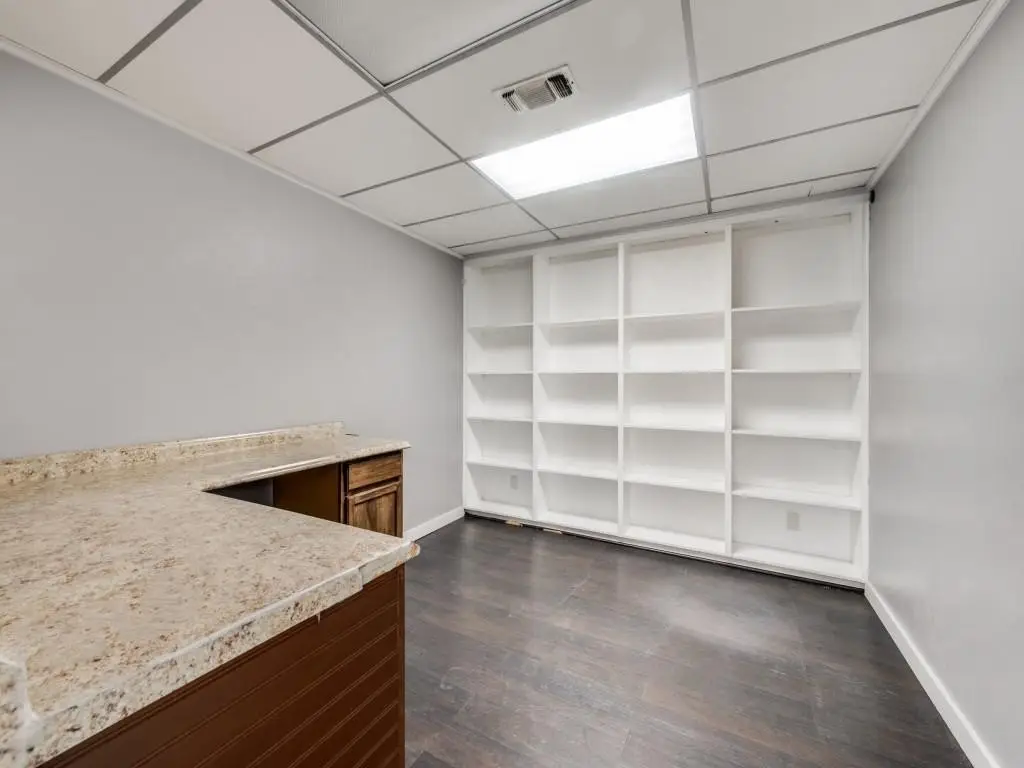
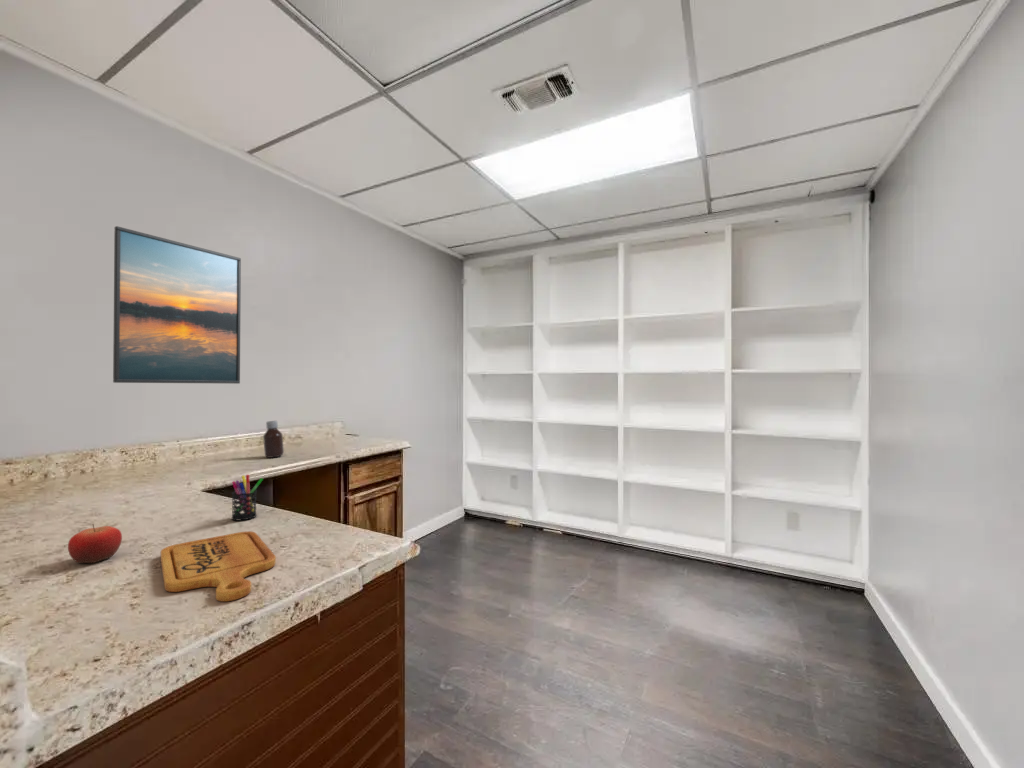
+ pen holder [231,474,264,521]
+ cutting board [160,530,277,603]
+ bottle [262,420,285,459]
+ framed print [112,225,242,385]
+ fruit [67,523,123,564]
